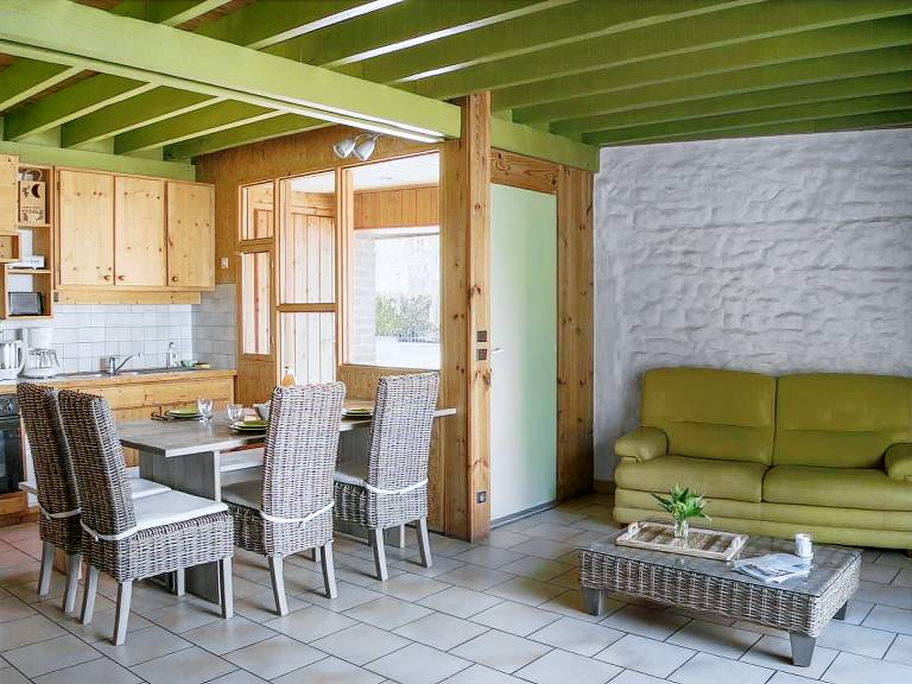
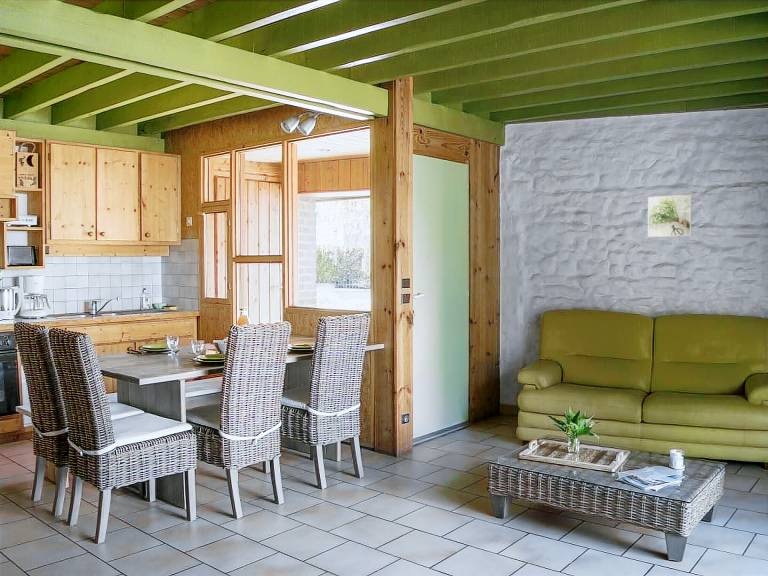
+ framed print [647,194,692,238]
